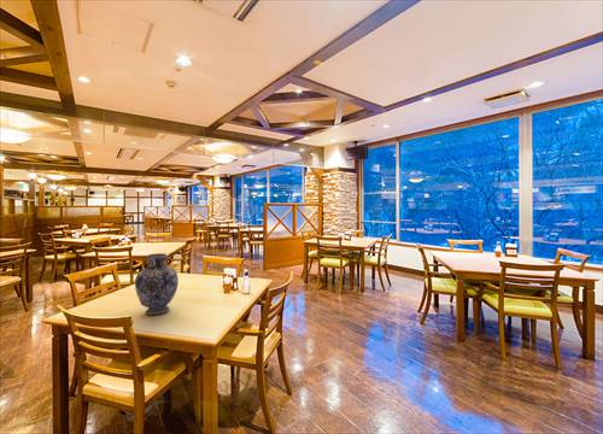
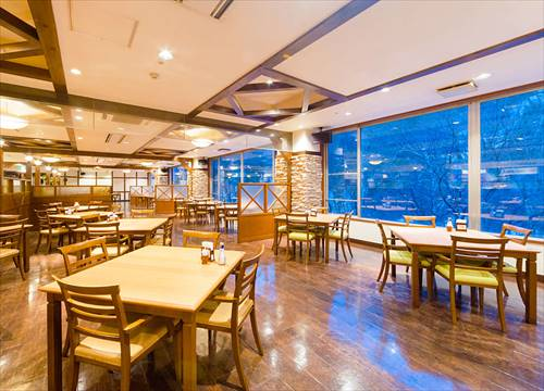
- vase [134,252,180,316]
